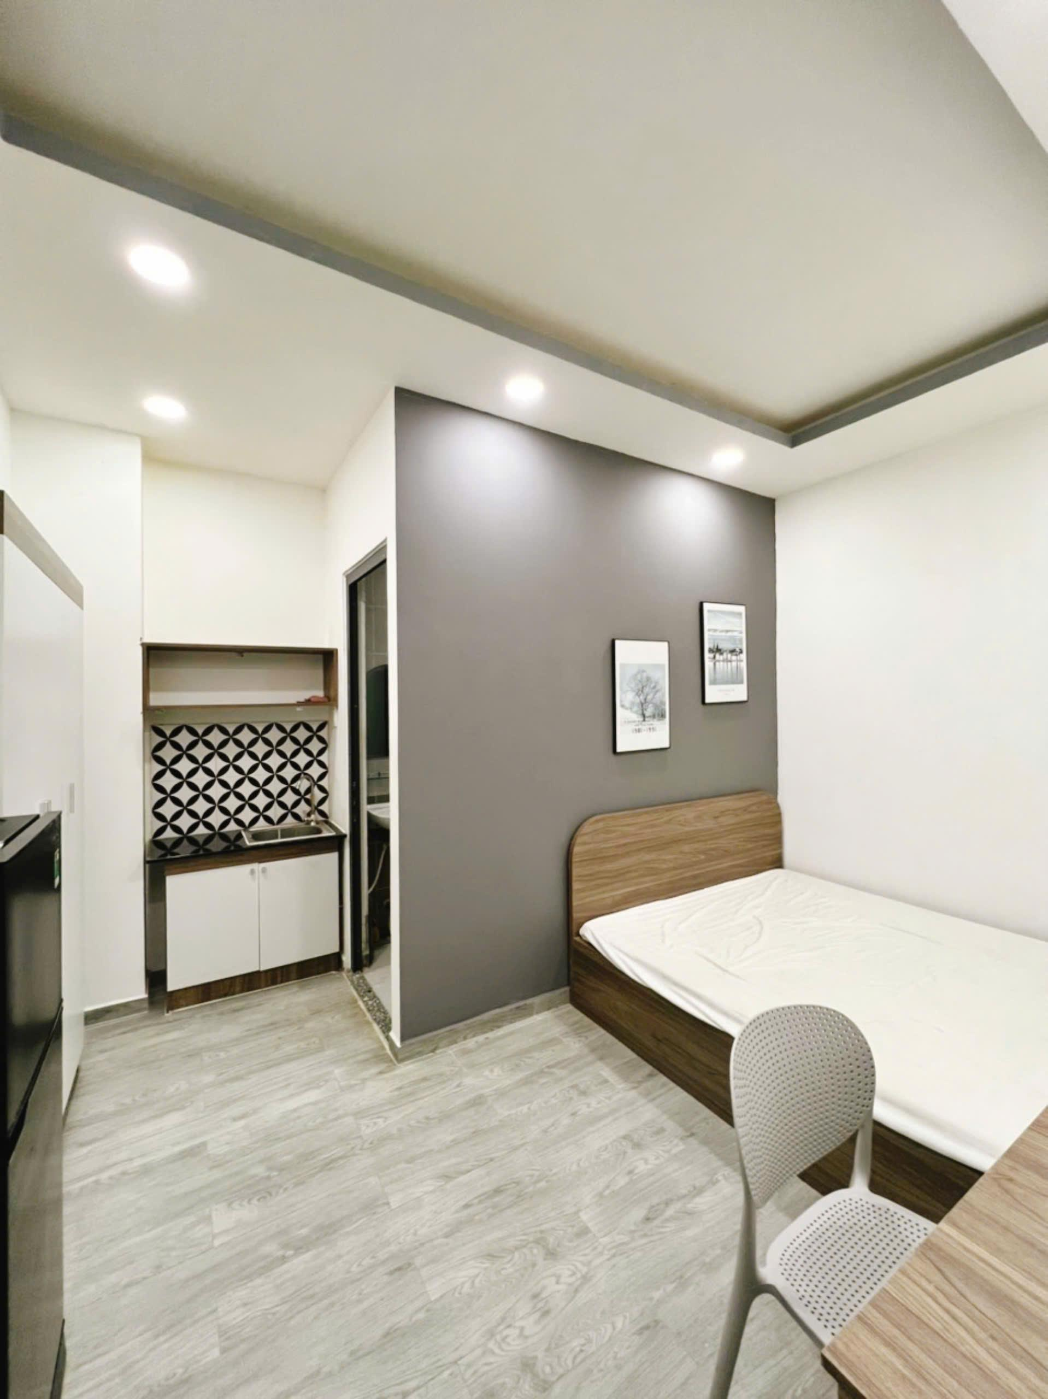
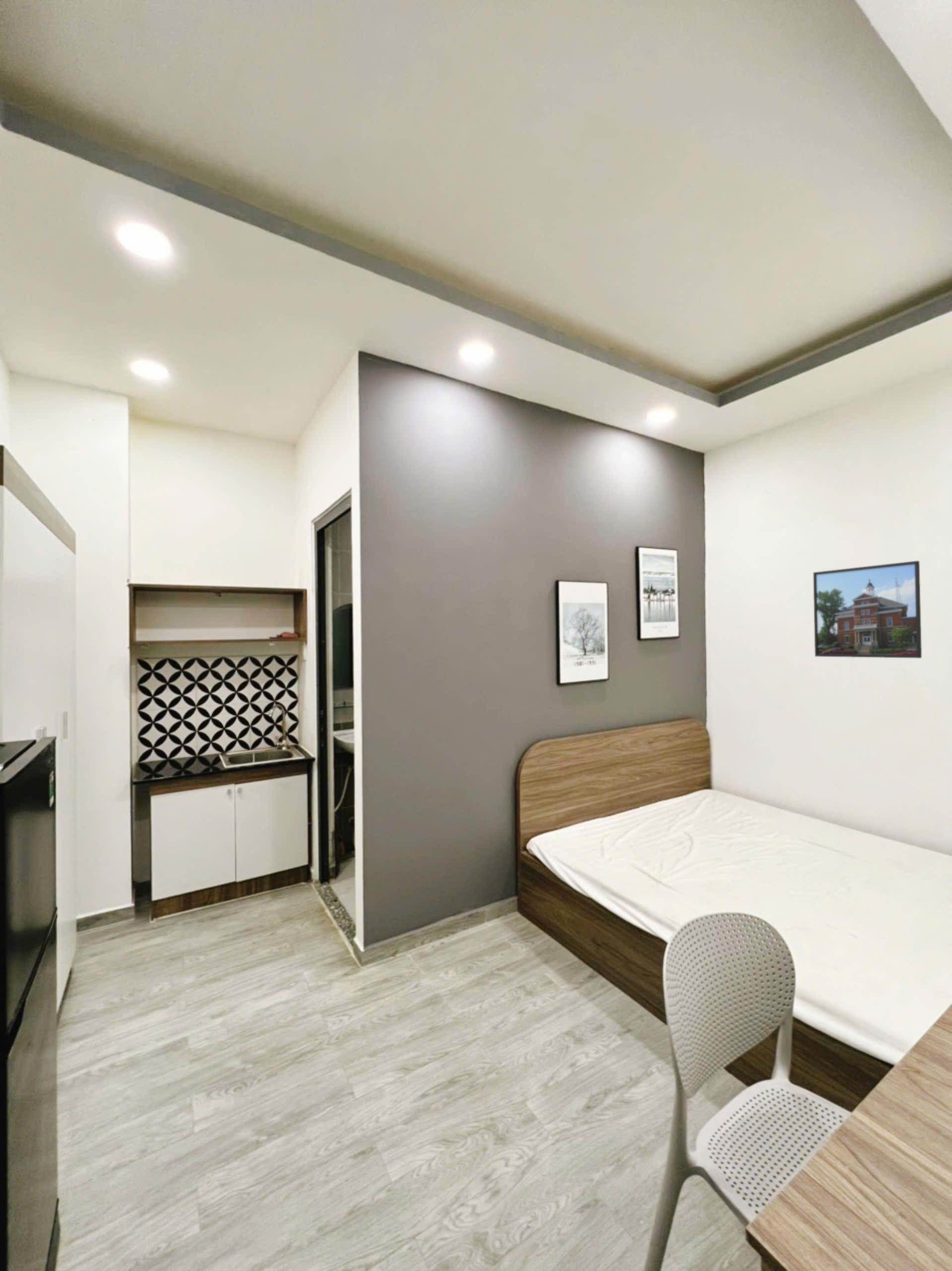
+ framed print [813,560,922,659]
